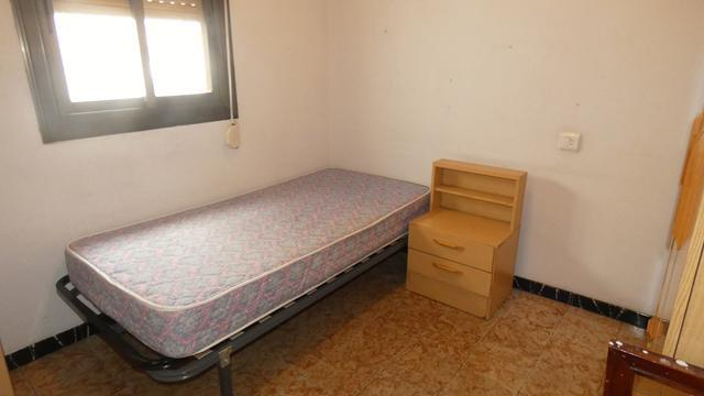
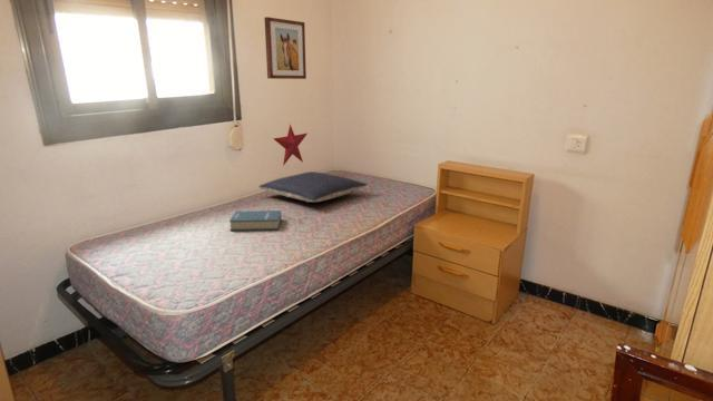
+ wall art [263,16,307,80]
+ pillow [257,170,368,204]
+ decorative star [272,123,309,167]
+ hardback book [228,209,283,232]
